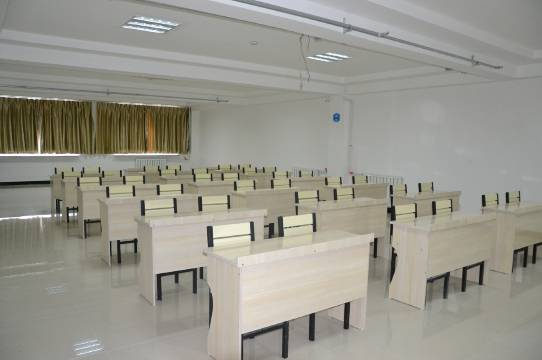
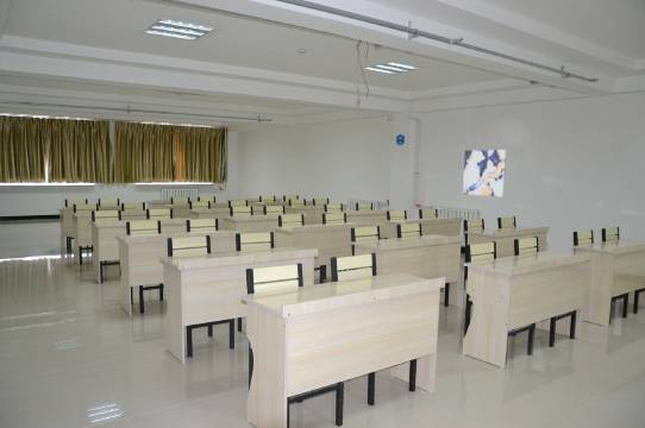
+ wall art [462,149,507,197]
